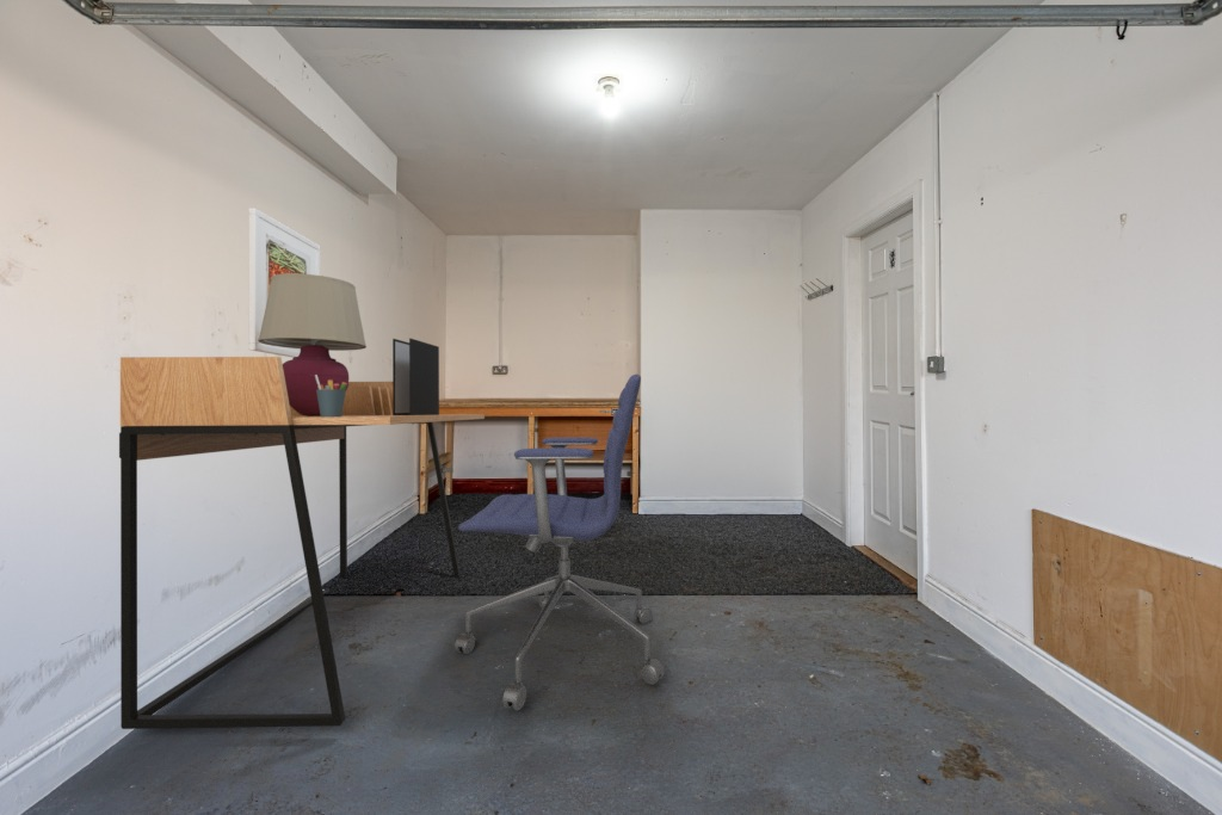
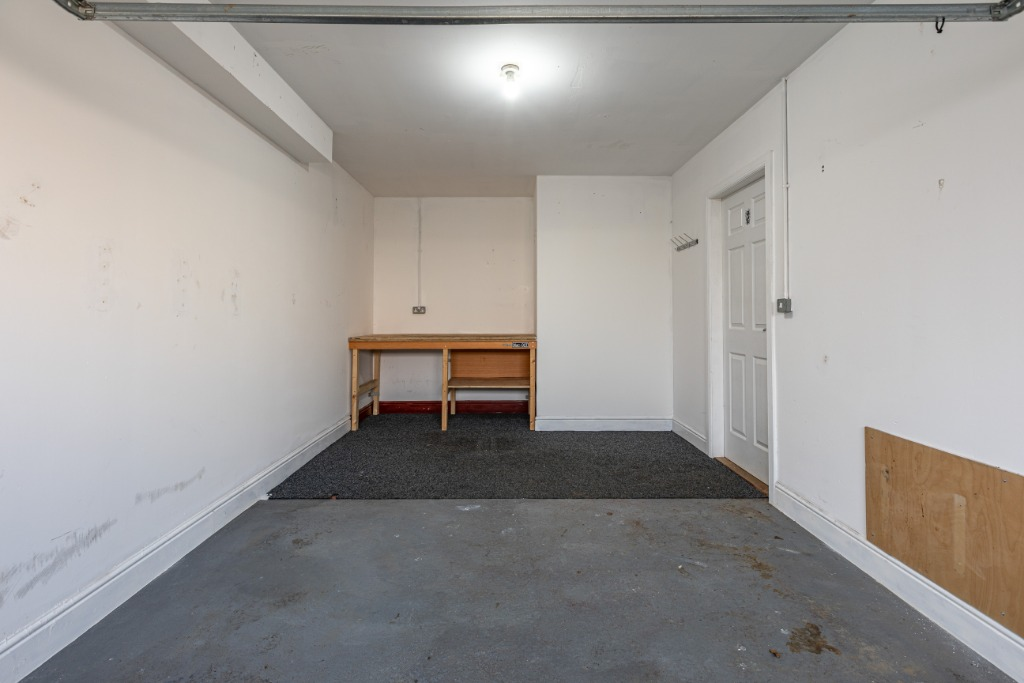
- desk [118,356,486,730]
- table lamp [258,273,368,416]
- office chair [453,373,666,711]
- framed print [247,206,322,359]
- pen holder [315,375,347,418]
- binder [391,337,440,415]
